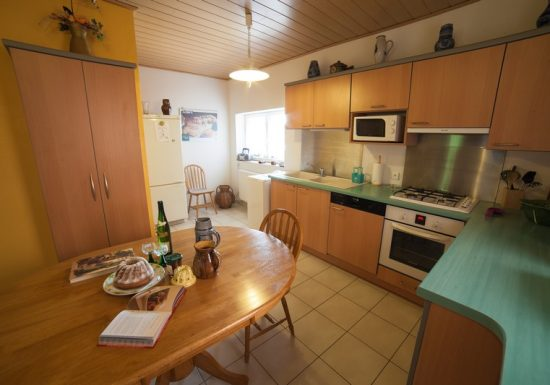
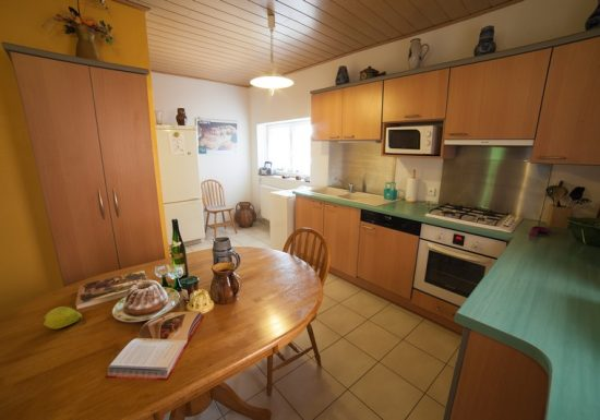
+ fruit [43,305,86,329]
